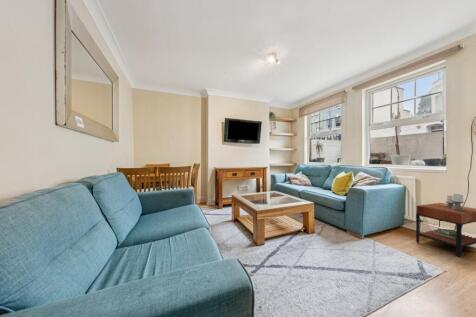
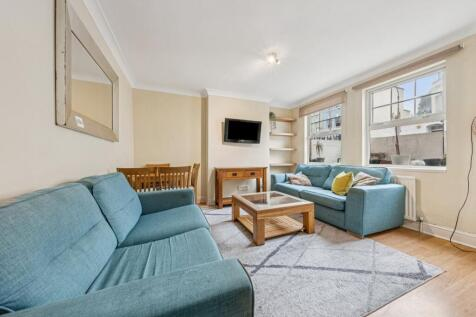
- side table [415,193,476,258]
